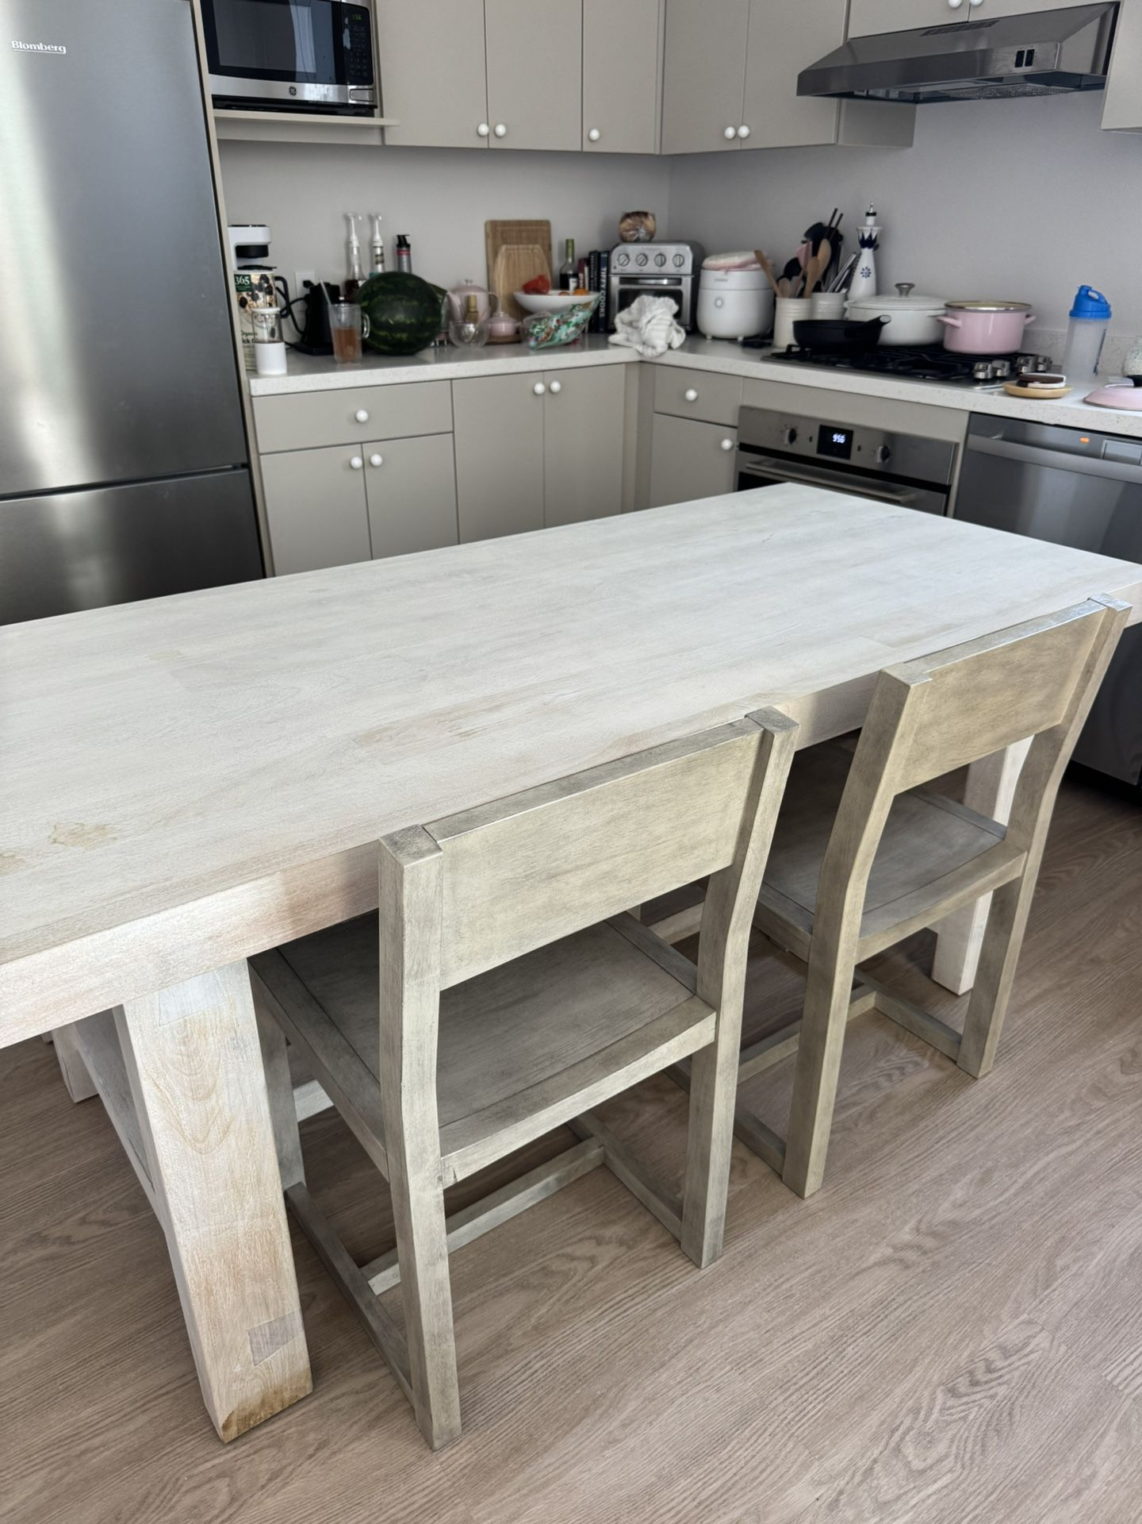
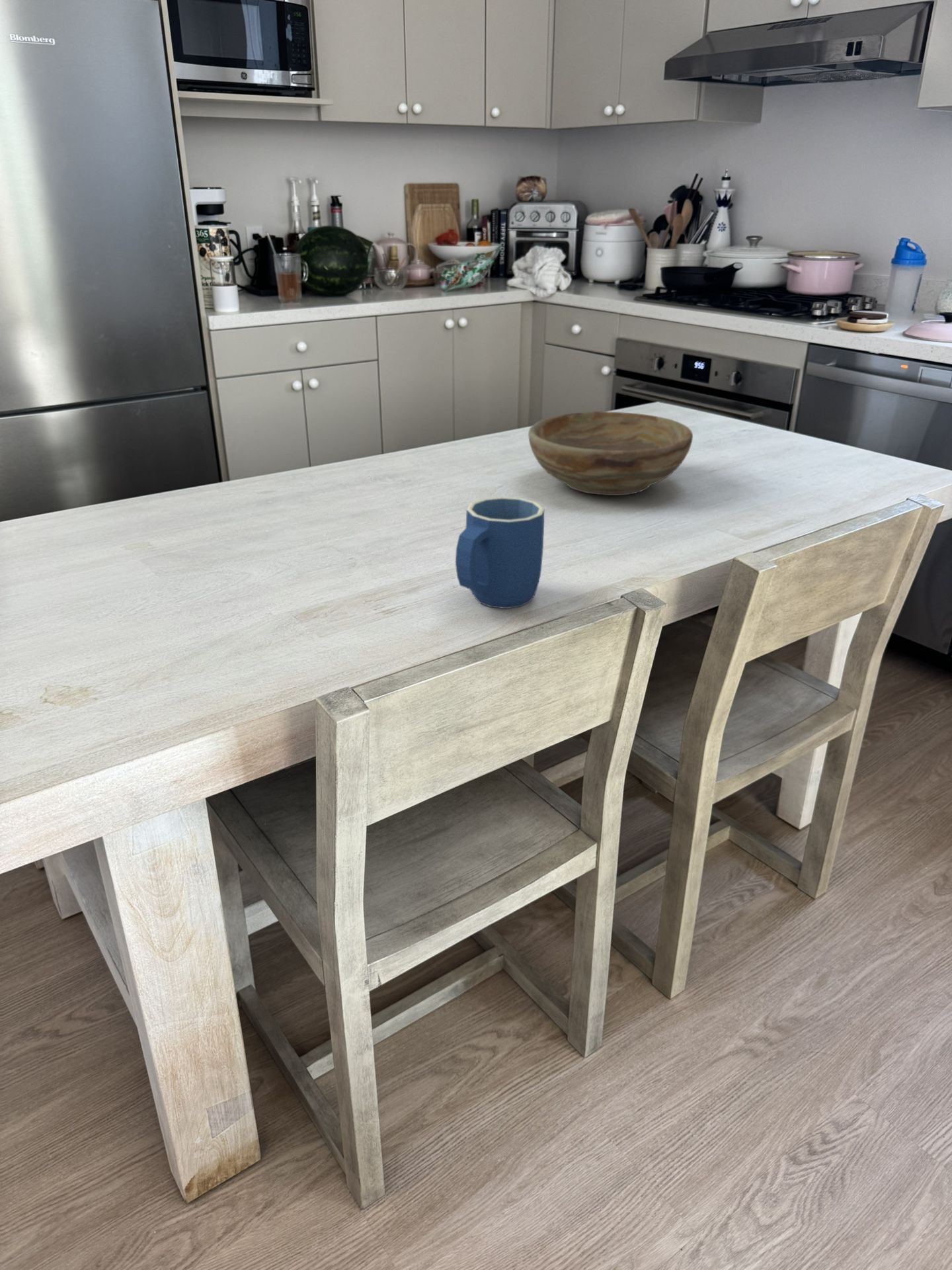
+ mug [455,496,545,609]
+ bowl [528,411,694,496]
